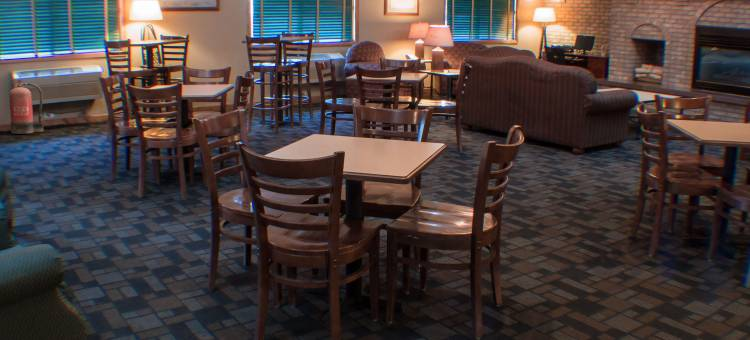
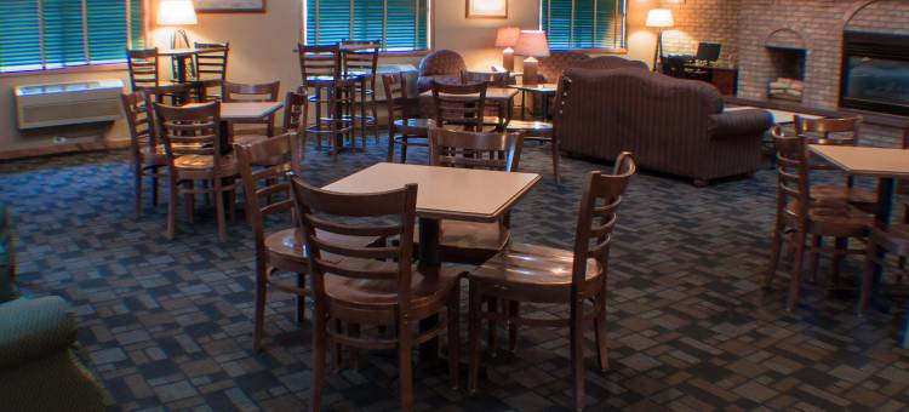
- fire extinguisher [9,78,44,135]
